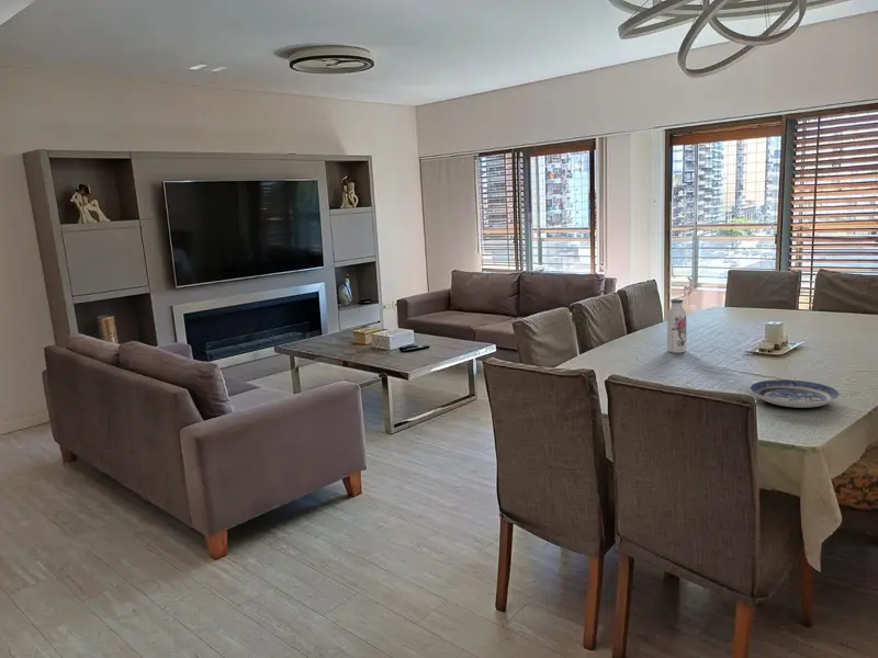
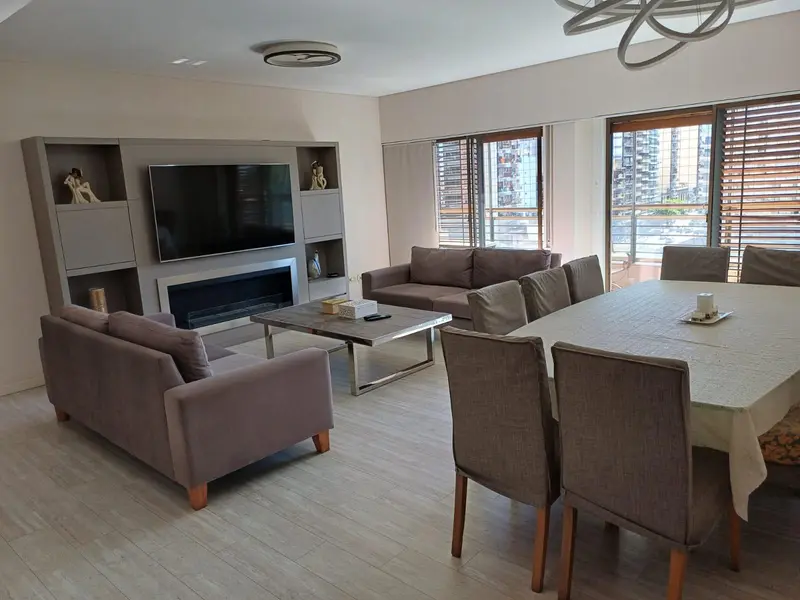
- water bottle [666,297,687,354]
- plate [748,378,841,409]
